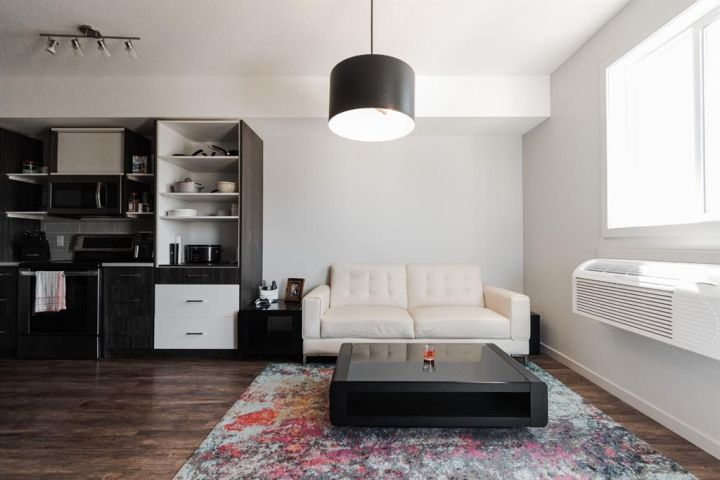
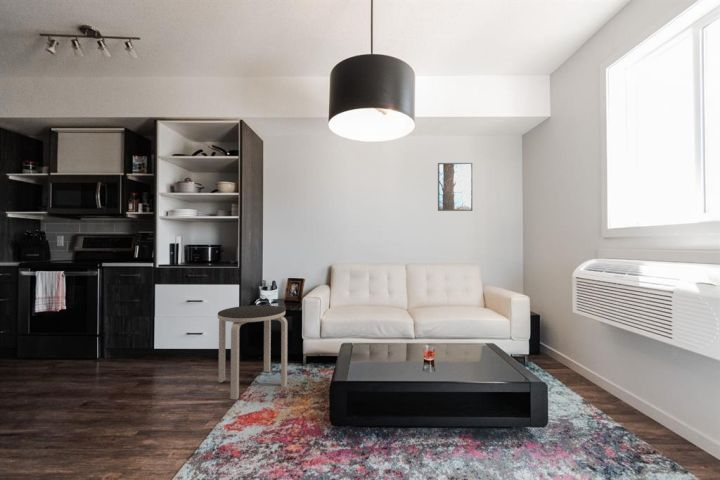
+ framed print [437,162,473,212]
+ side table [217,304,288,400]
